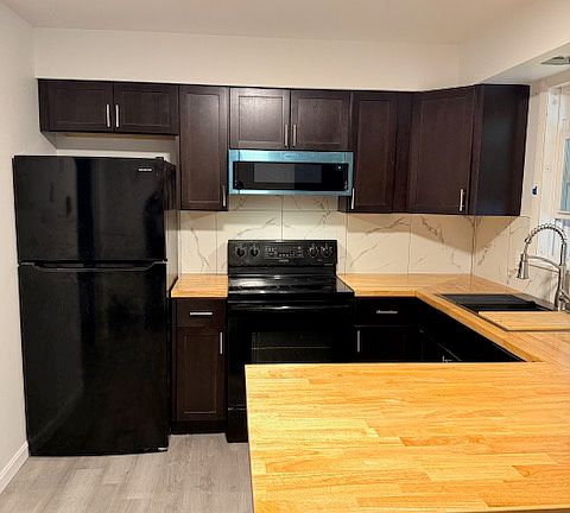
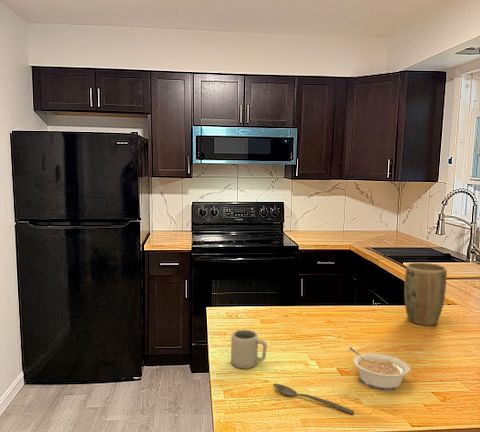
+ legume [348,346,411,391]
+ cup [230,328,268,370]
+ plant pot [403,262,448,327]
+ spoon [272,383,355,415]
